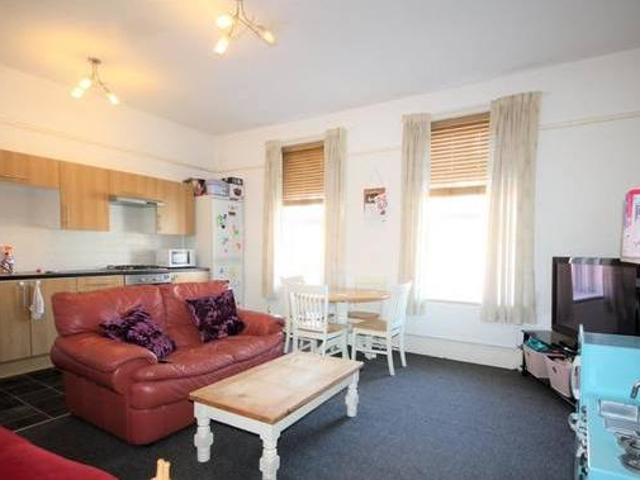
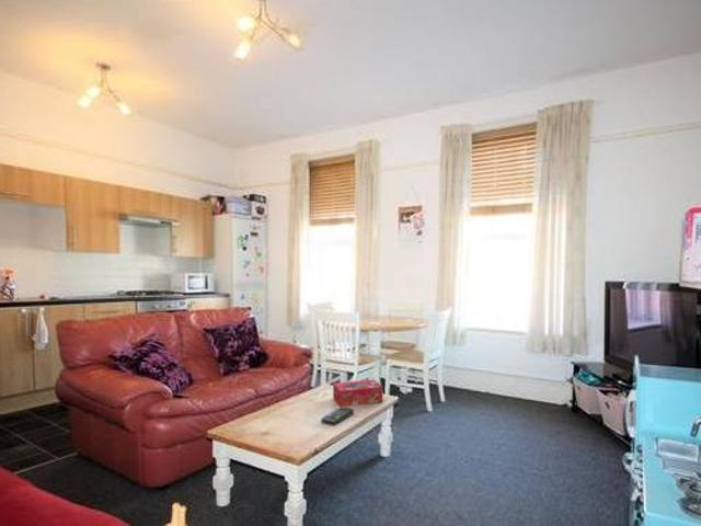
+ remote control [320,405,355,427]
+ tissue box [332,378,383,408]
